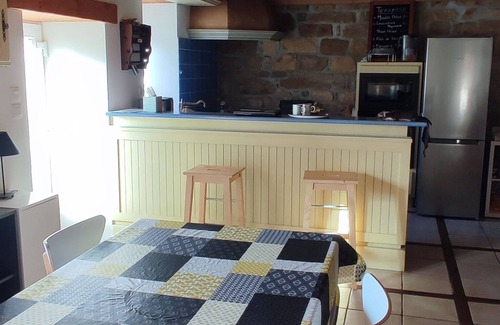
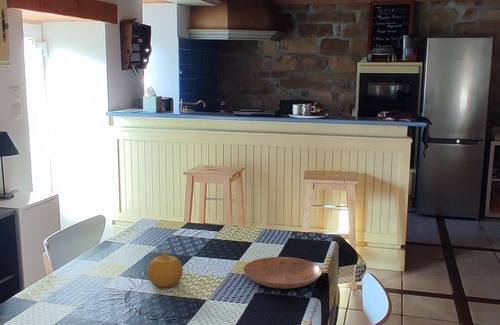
+ fruit [147,250,184,288]
+ bowl [242,256,323,290]
